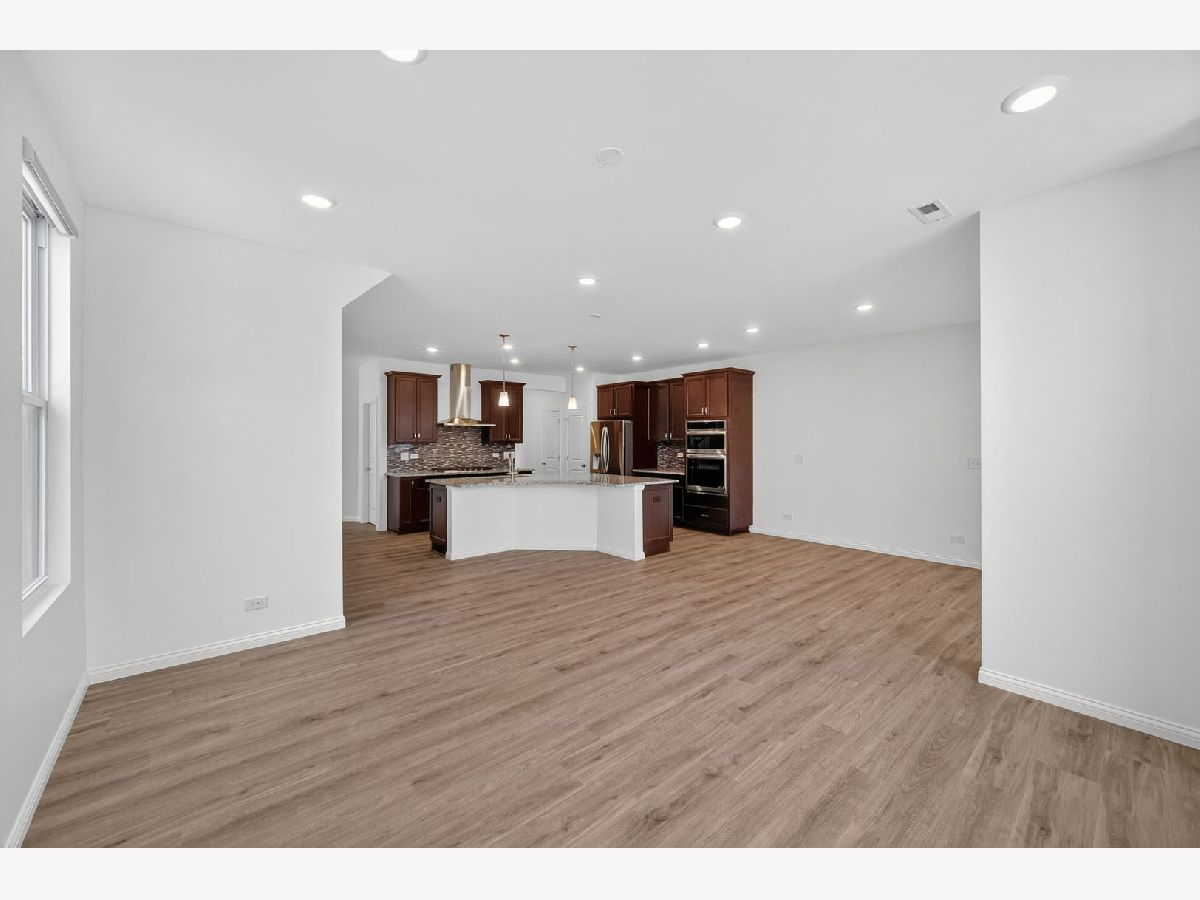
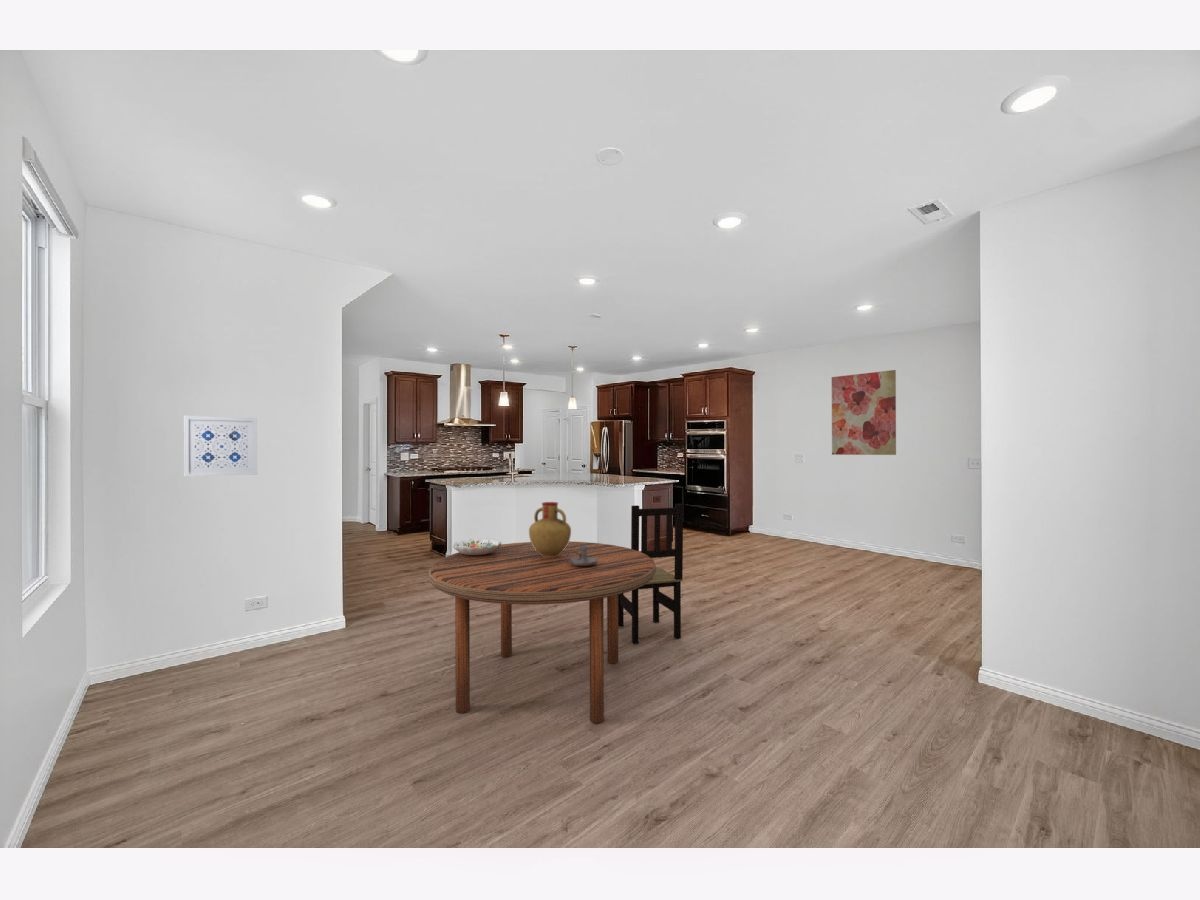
+ wall art [183,415,258,477]
+ vase [528,501,572,557]
+ dining table [428,540,657,724]
+ wall art [831,369,897,456]
+ decorative bowl [451,537,503,555]
+ candle holder [565,546,598,566]
+ dining chair [618,503,684,645]
